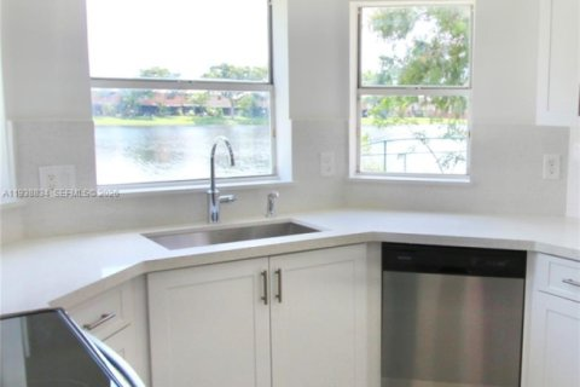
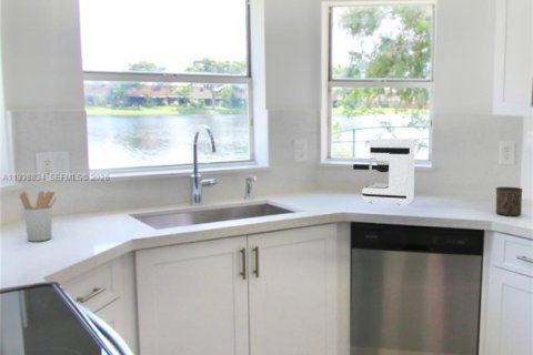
+ utensil holder [19,190,58,242]
+ coffee maker [352,138,416,205]
+ cup [495,186,523,216]
